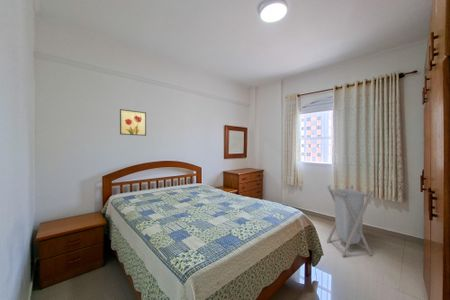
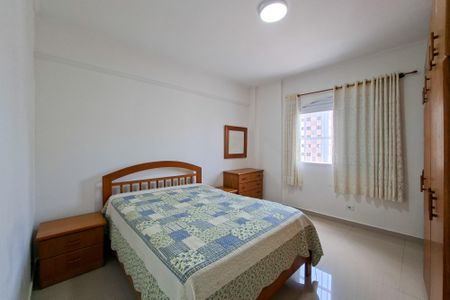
- wall art [119,108,147,137]
- laundry hamper [326,184,374,258]
